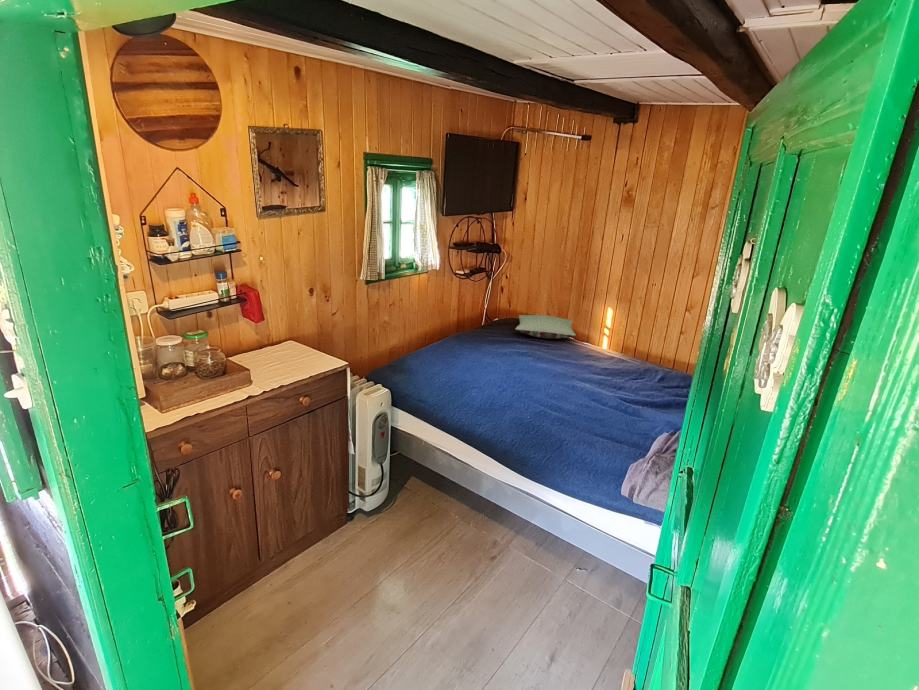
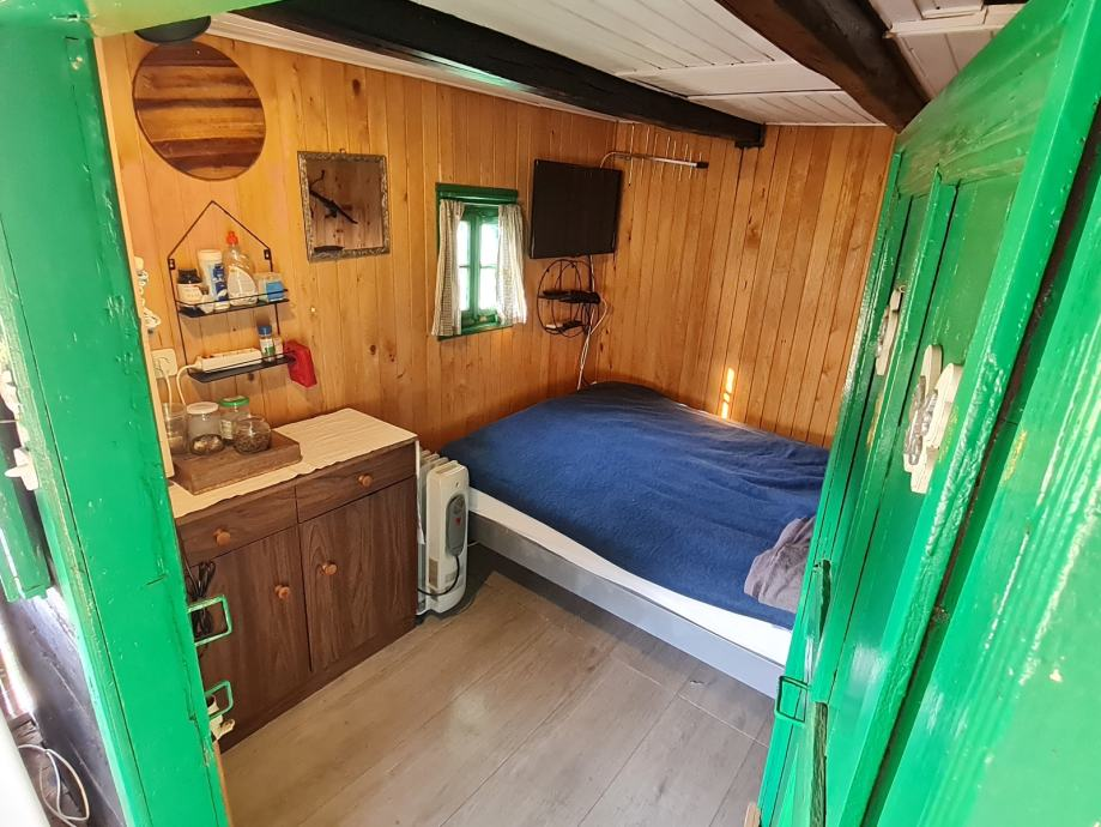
- pillow [515,314,577,340]
